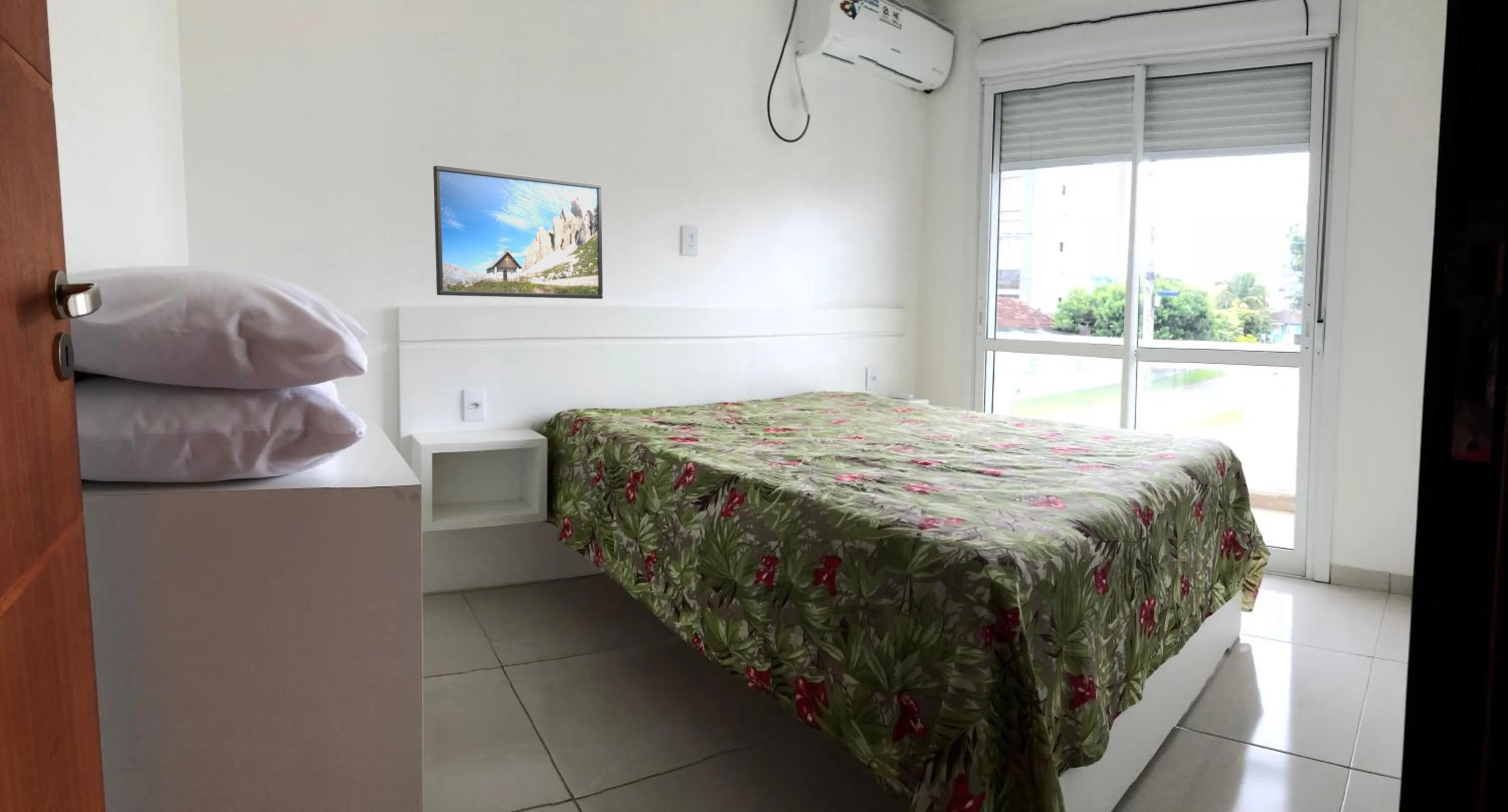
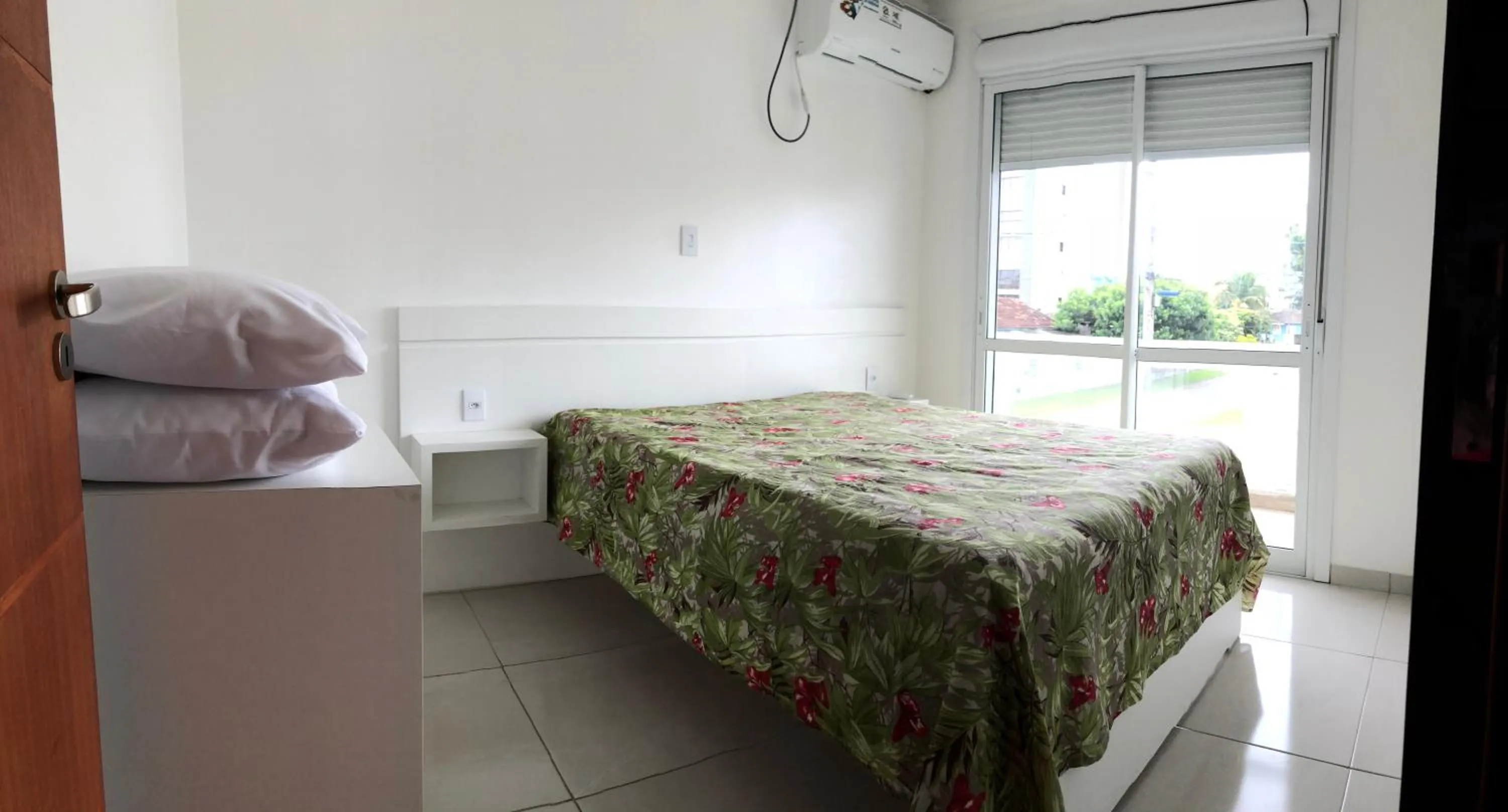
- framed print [433,165,603,299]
